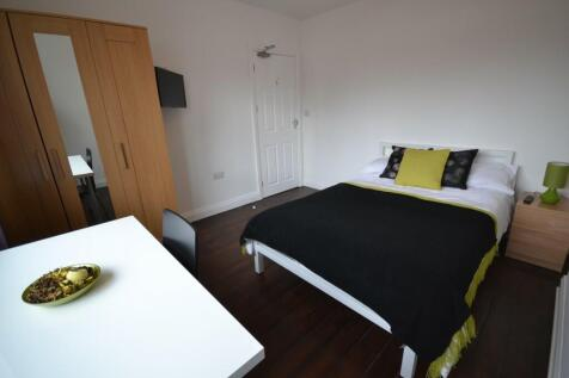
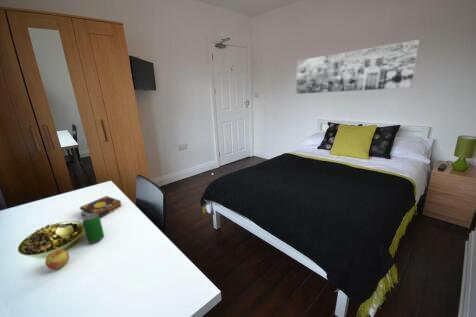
+ wall art [295,39,420,95]
+ book [79,195,123,219]
+ beverage can [81,214,105,244]
+ apple [44,249,70,271]
